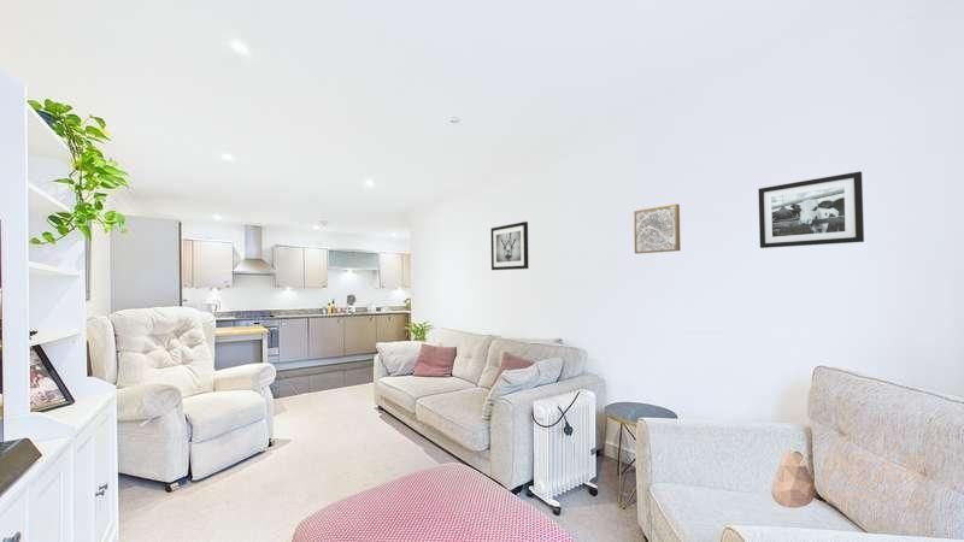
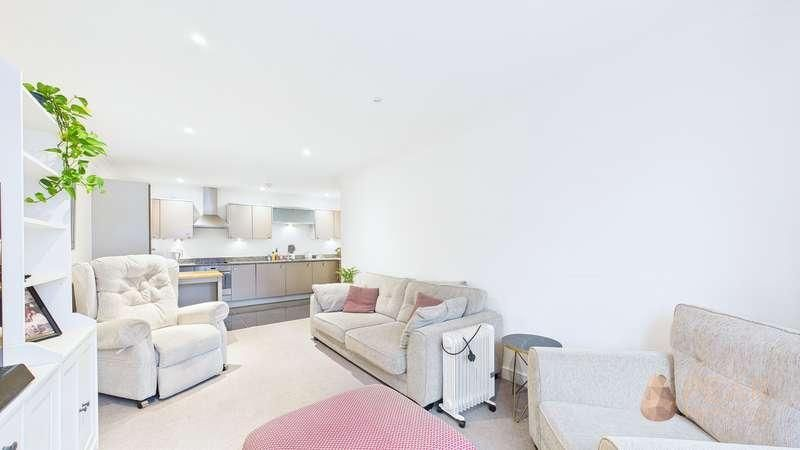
- wall art [490,220,529,271]
- picture frame [758,170,865,249]
- wall art [633,202,682,255]
